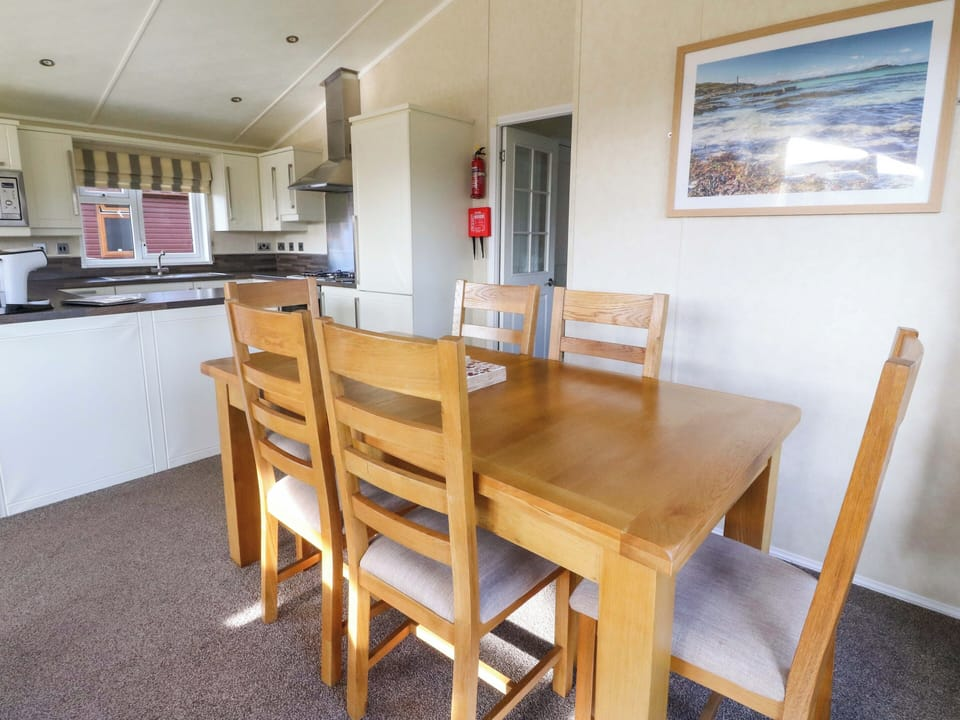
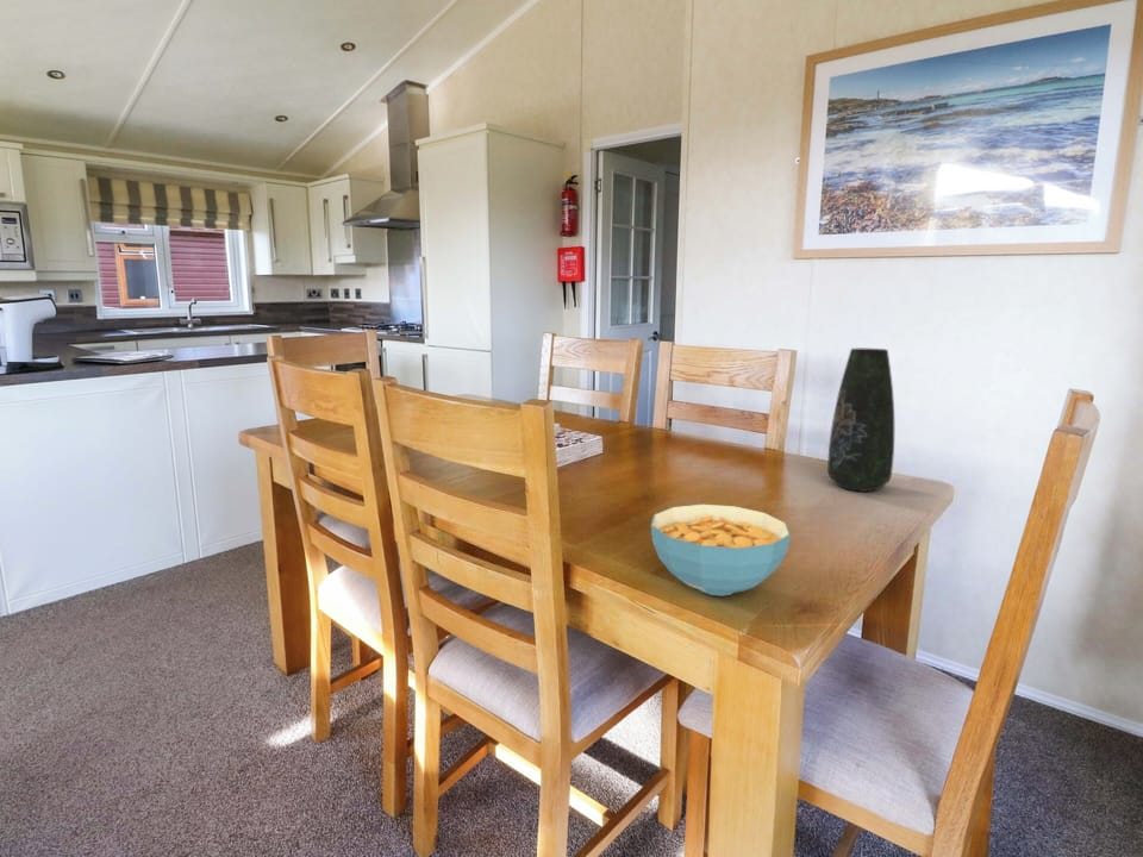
+ vase [826,348,895,493]
+ cereal bowl [650,503,792,596]
